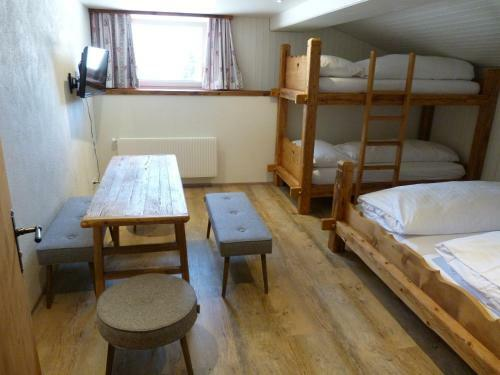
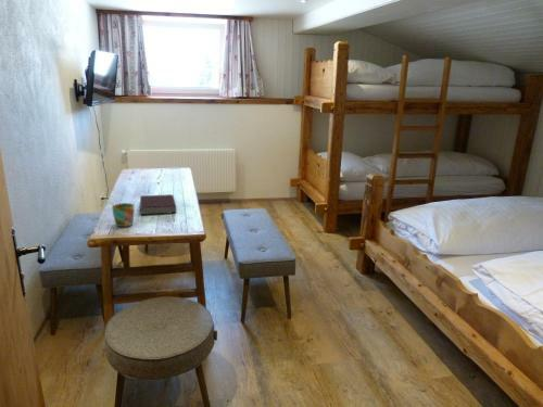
+ book [139,193,177,216]
+ mug [111,202,136,228]
